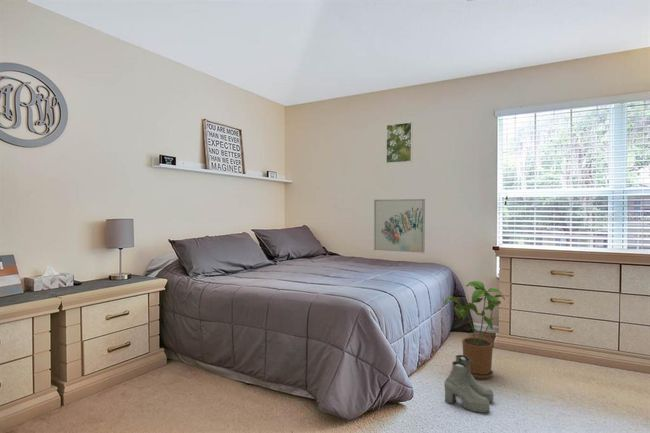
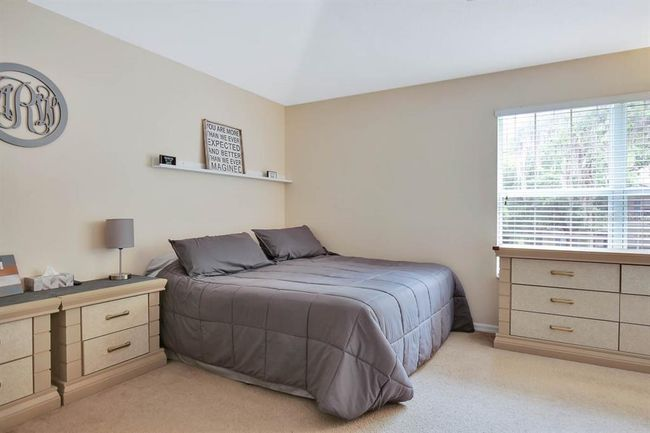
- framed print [385,121,413,164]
- boots [443,354,495,414]
- wall art [373,198,426,254]
- house plant [443,280,506,380]
